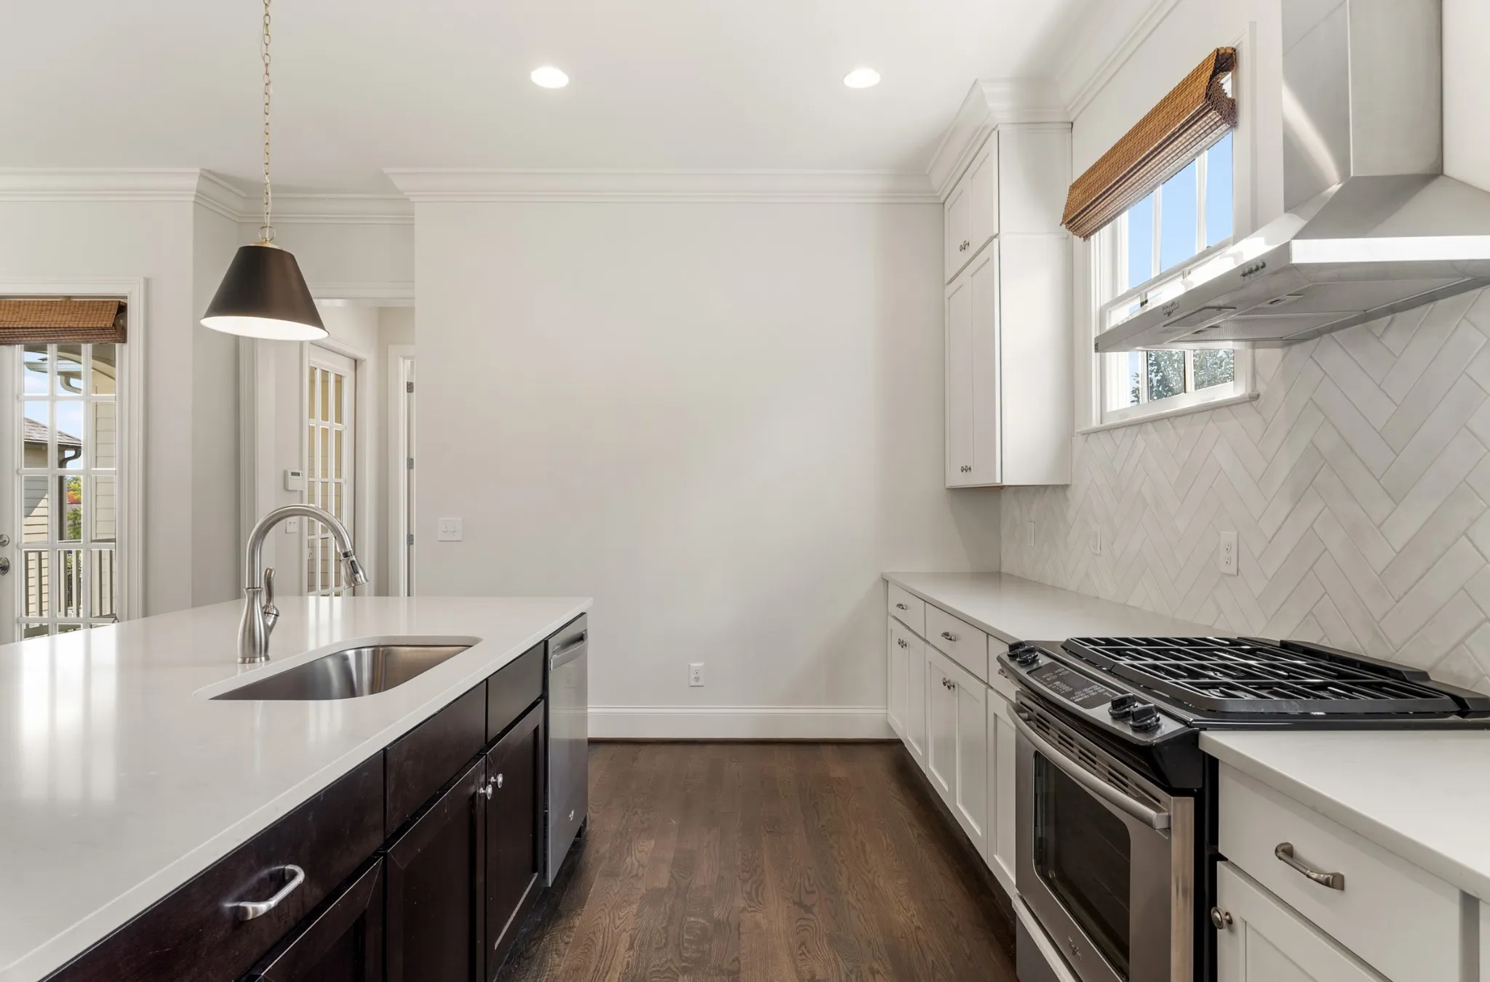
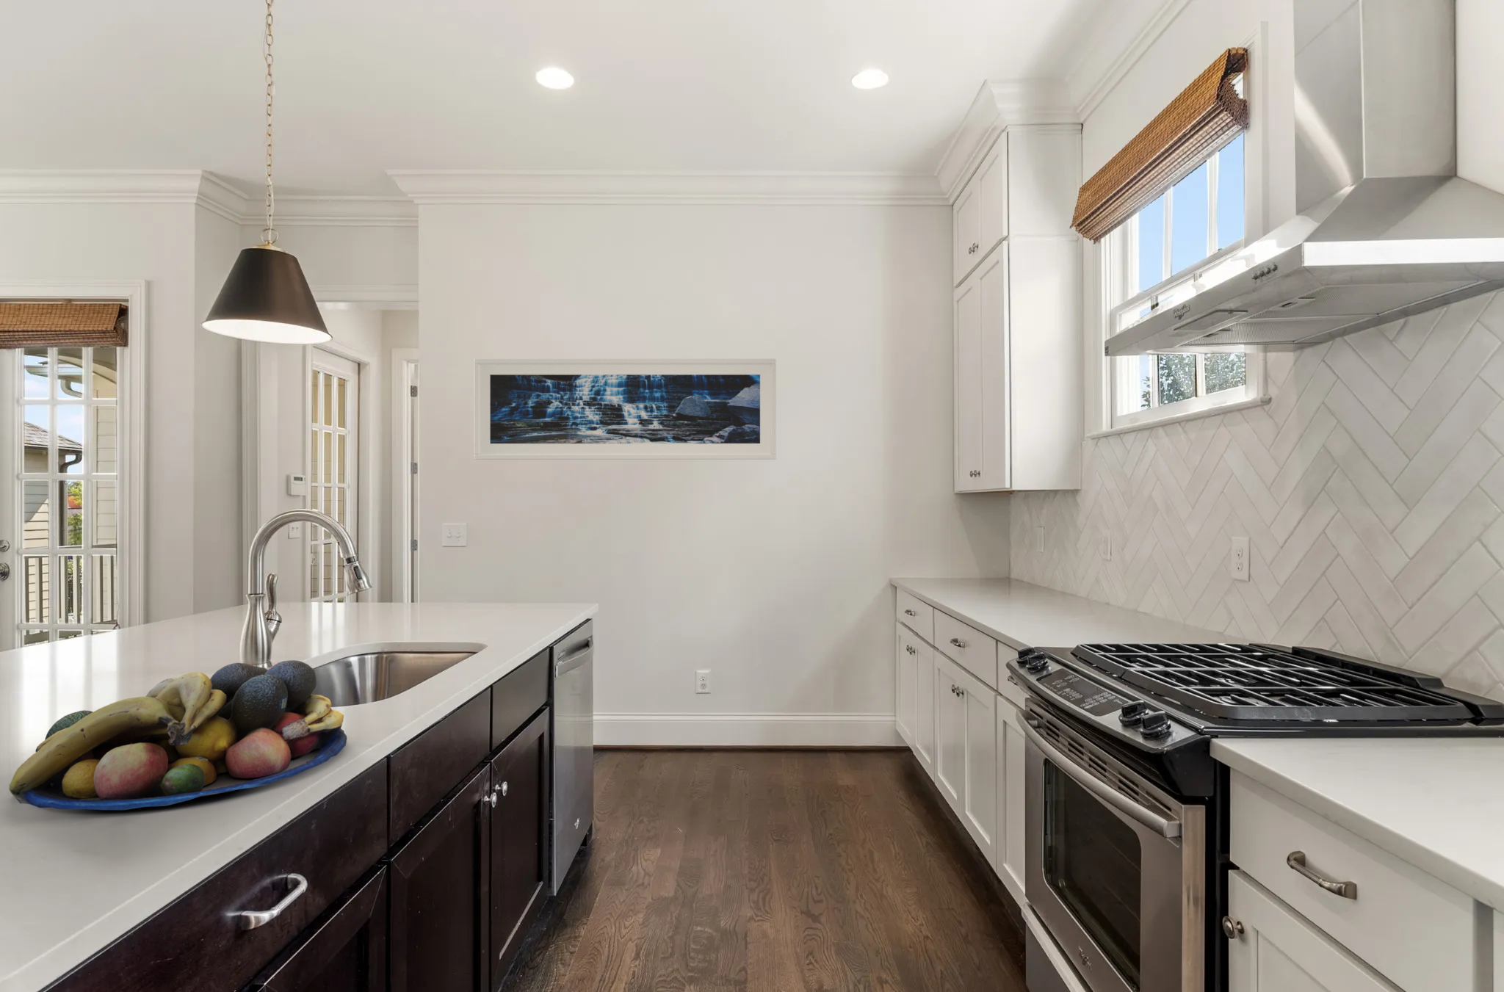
+ fruit bowl [8,660,348,810]
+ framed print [474,359,777,461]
